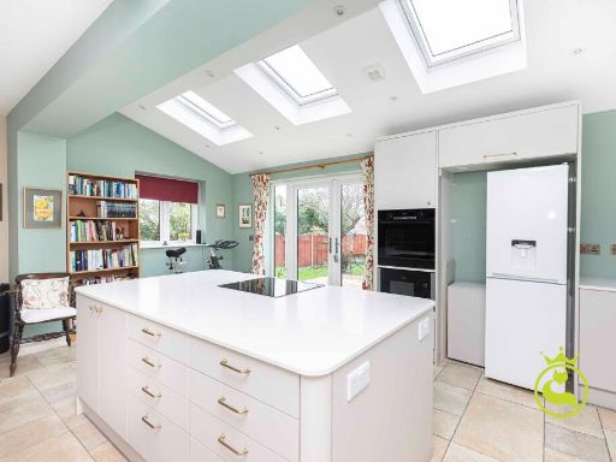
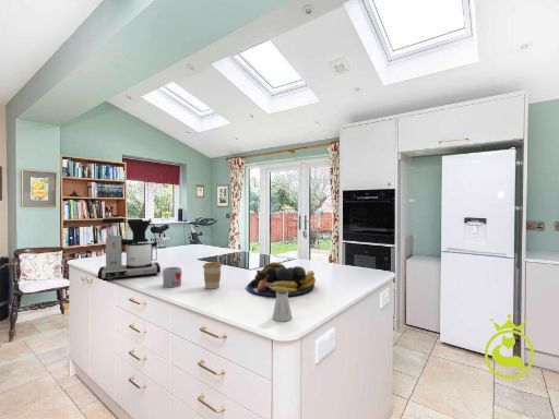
+ coffee cup [202,261,223,290]
+ mug [162,266,183,288]
+ saltshaker [272,289,293,323]
+ coffee maker [97,217,162,282]
+ fruit bowl [246,261,317,298]
